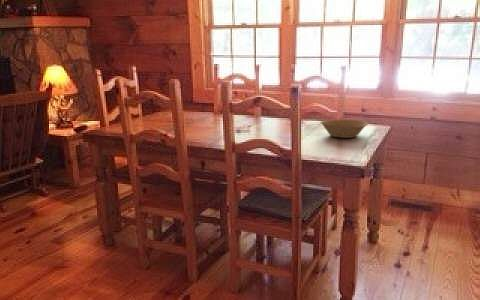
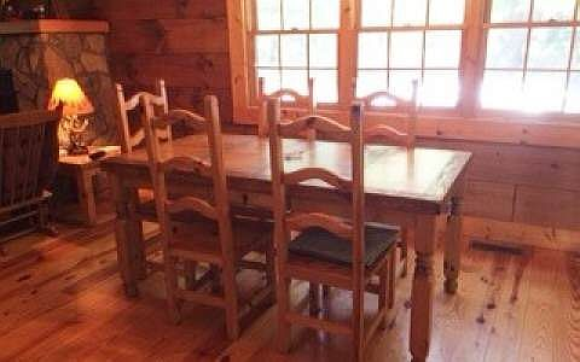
- bowl [319,119,370,139]
